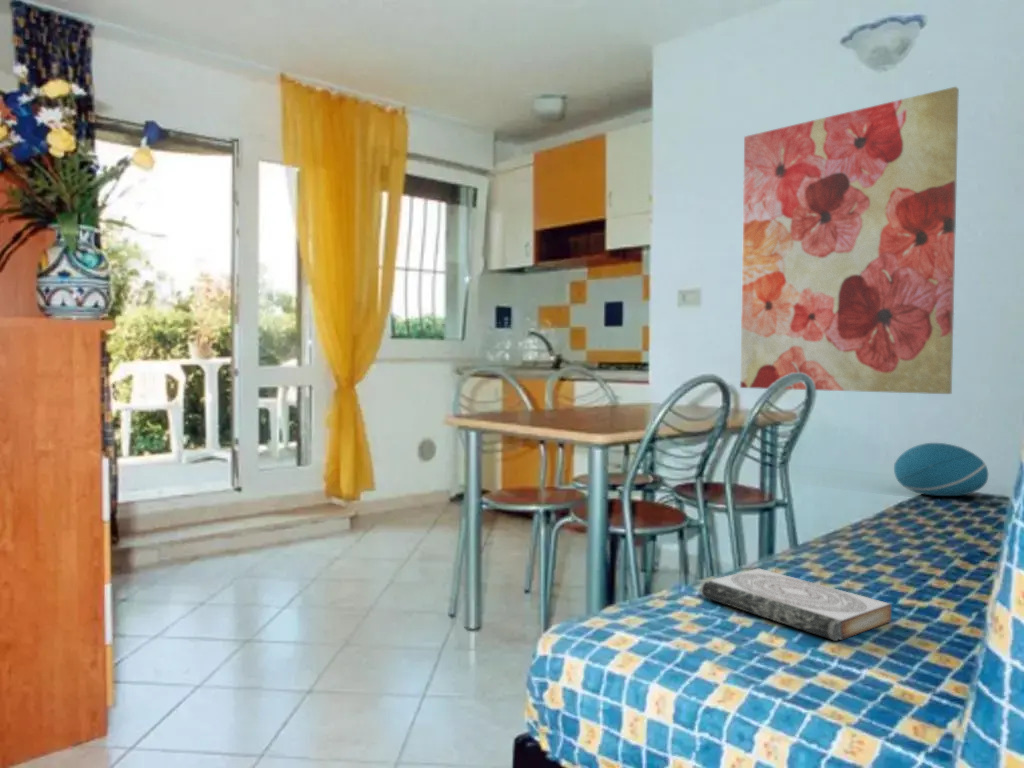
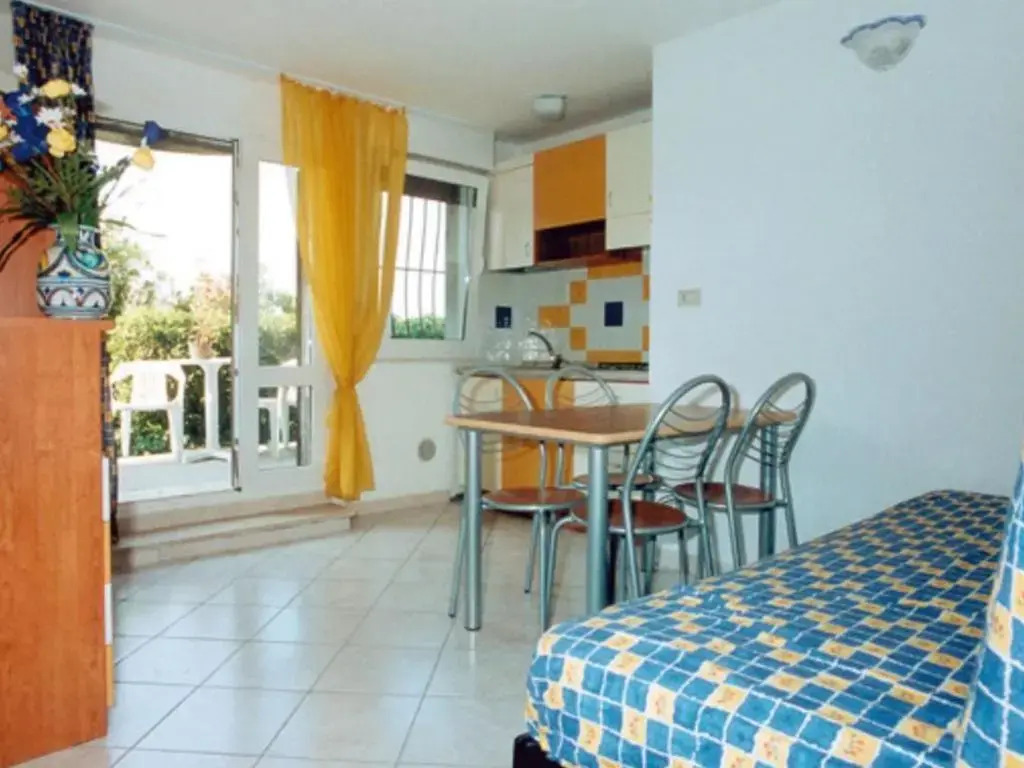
- cushion [893,442,989,497]
- wall art [739,86,960,395]
- book [699,567,892,642]
